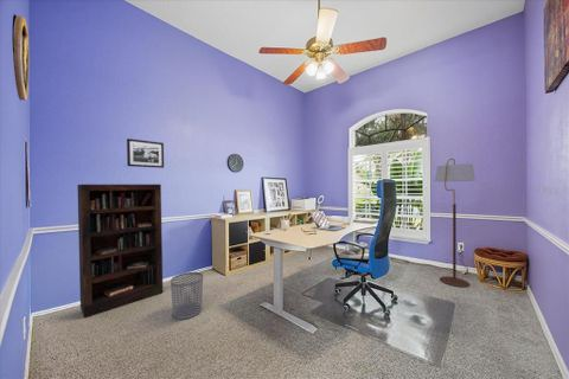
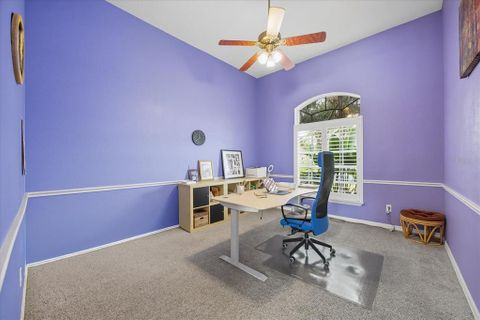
- floor lamp [434,158,477,289]
- bookcase [76,184,164,320]
- picture frame [126,137,165,169]
- waste bin [170,271,204,320]
